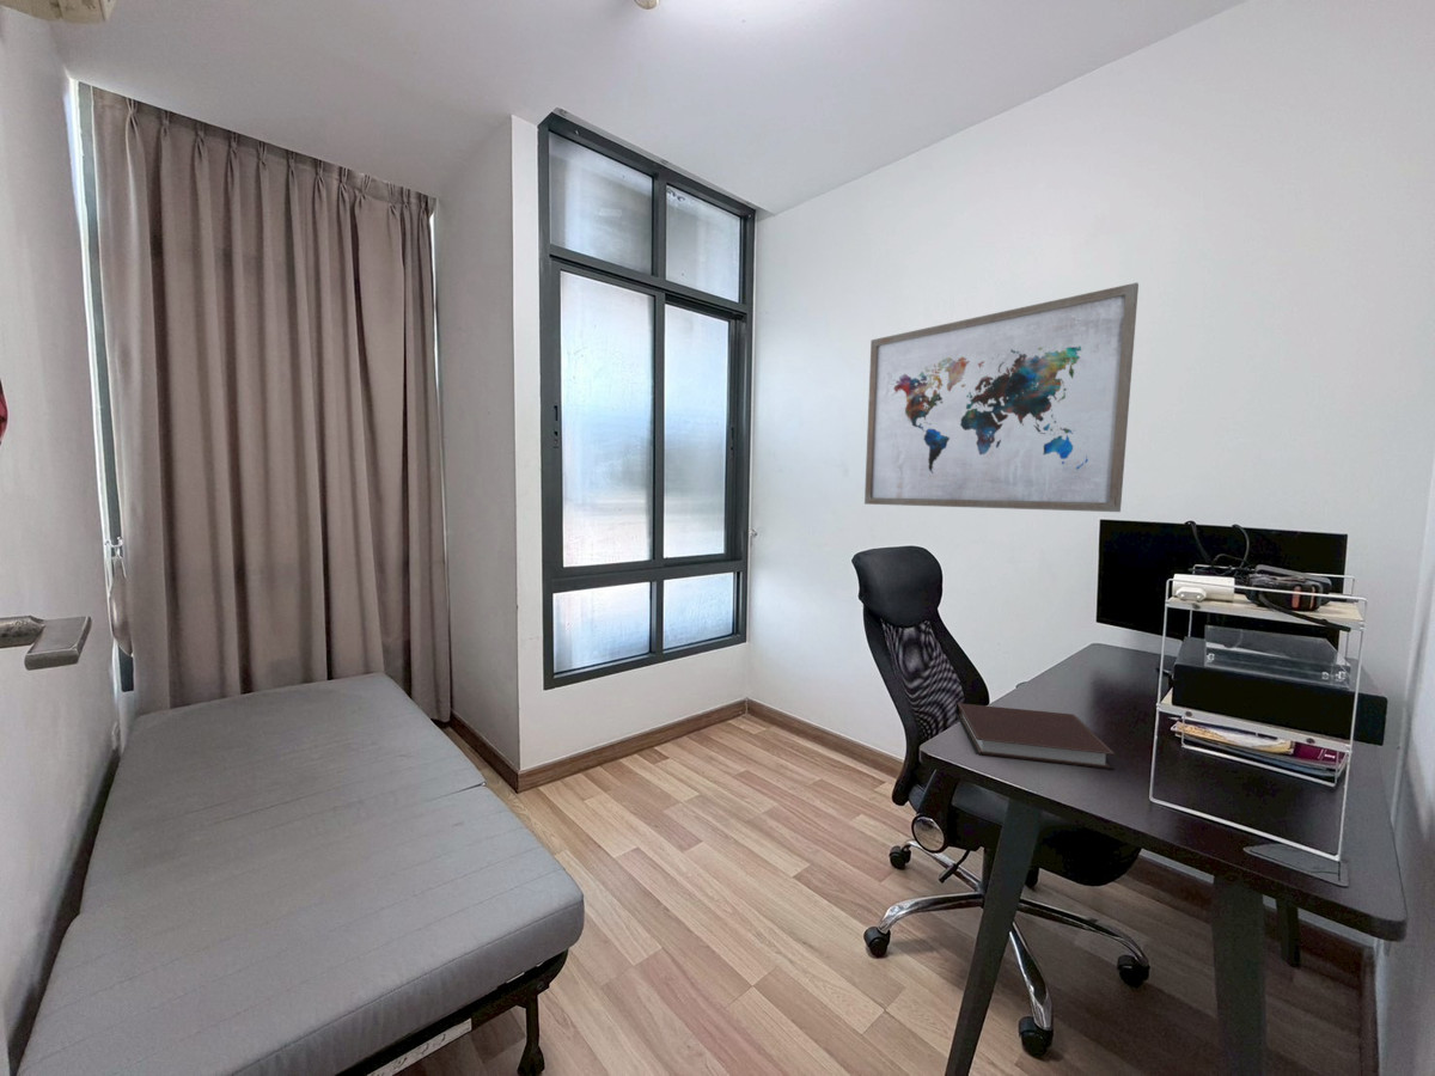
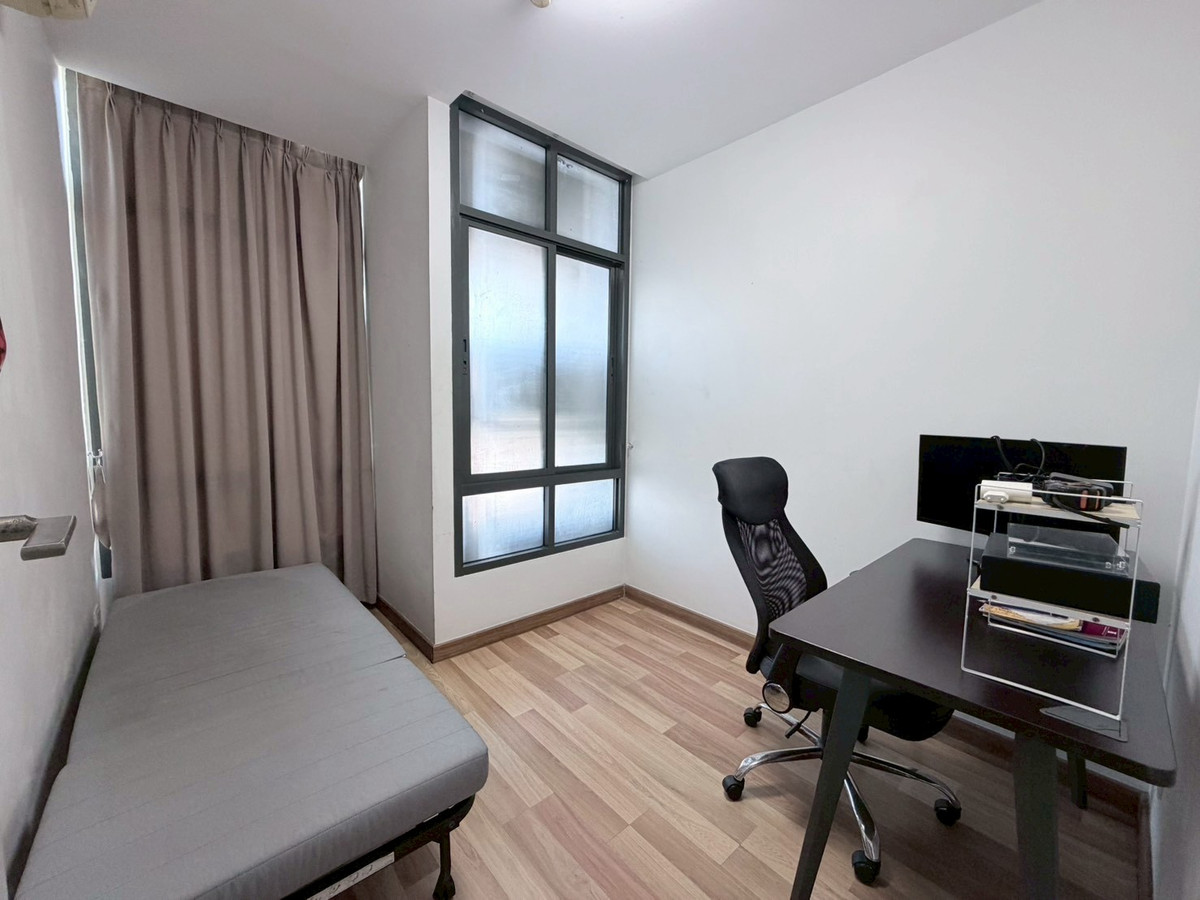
- wall art [863,281,1140,513]
- notebook [954,702,1117,770]
